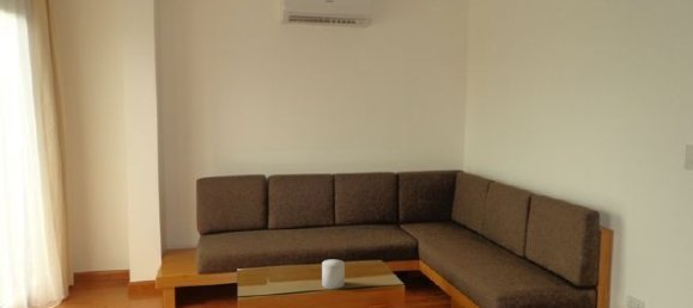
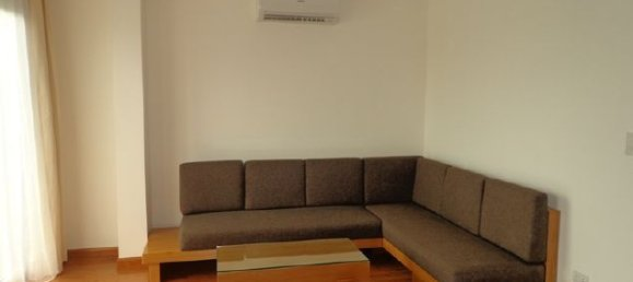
- candle [321,258,346,290]
